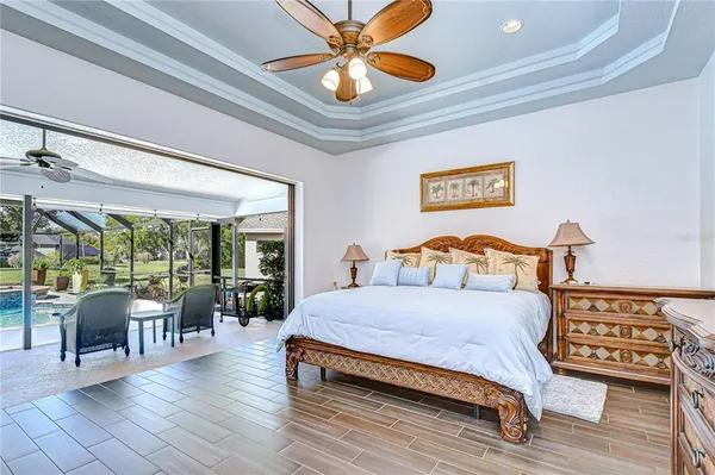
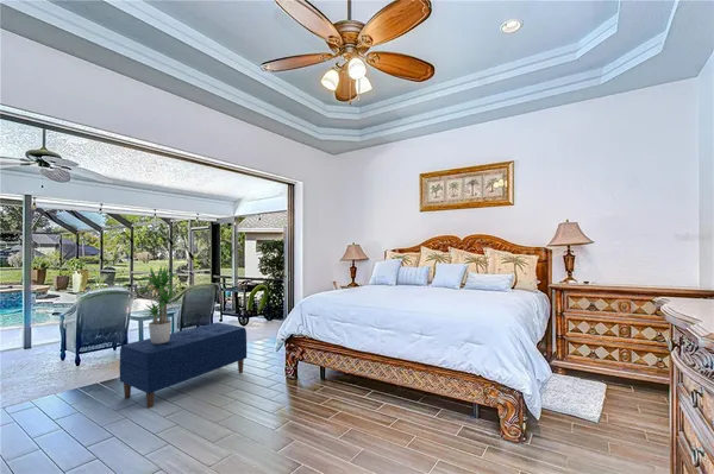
+ potted plant [133,265,187,345]
+ bench [119,322,248,409]
